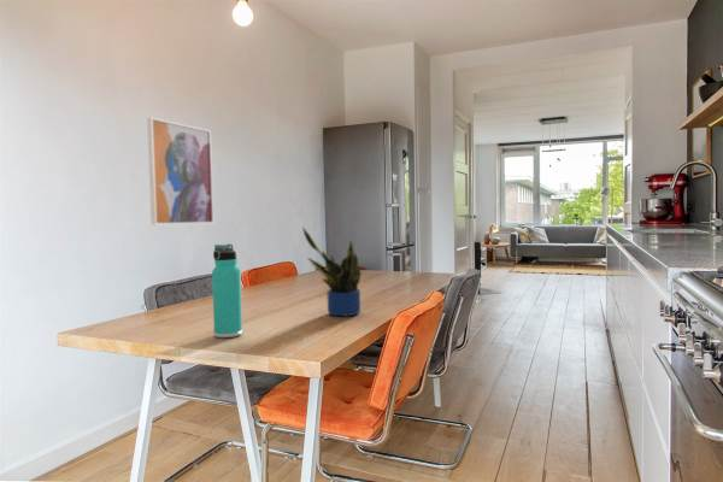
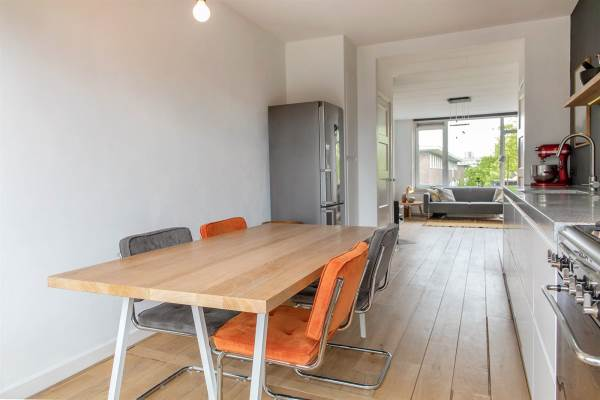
- wall art [146,117,216,227]
- potted plant [301,227,363,317]
- thermos bottle [211,243,243,339]
